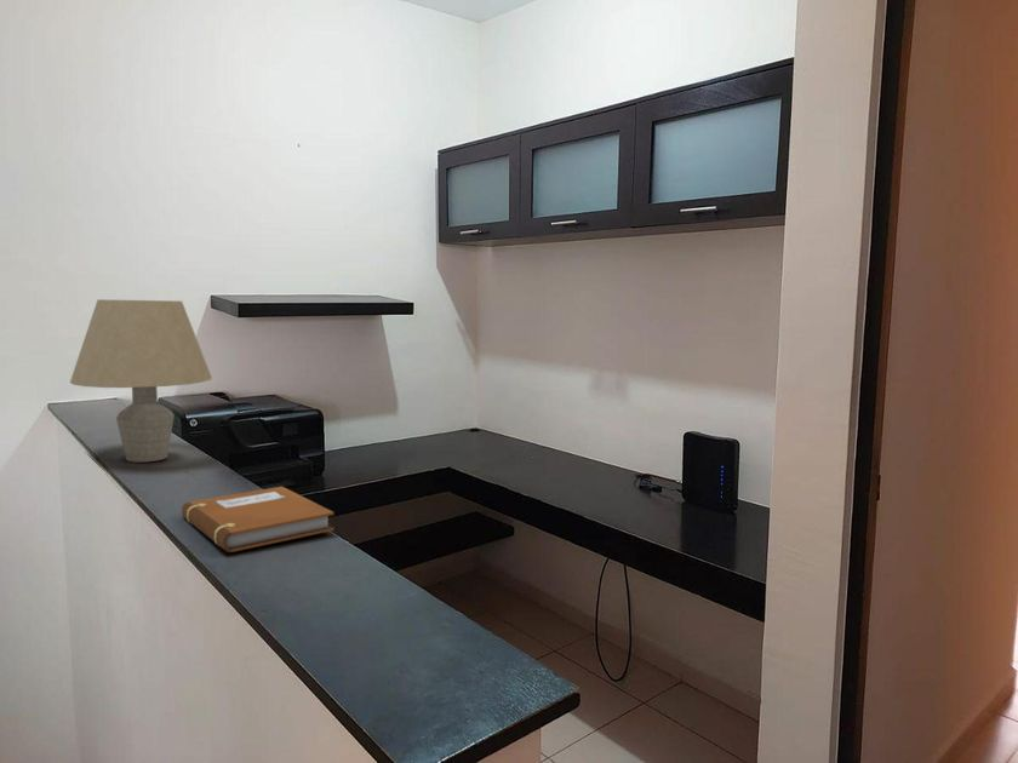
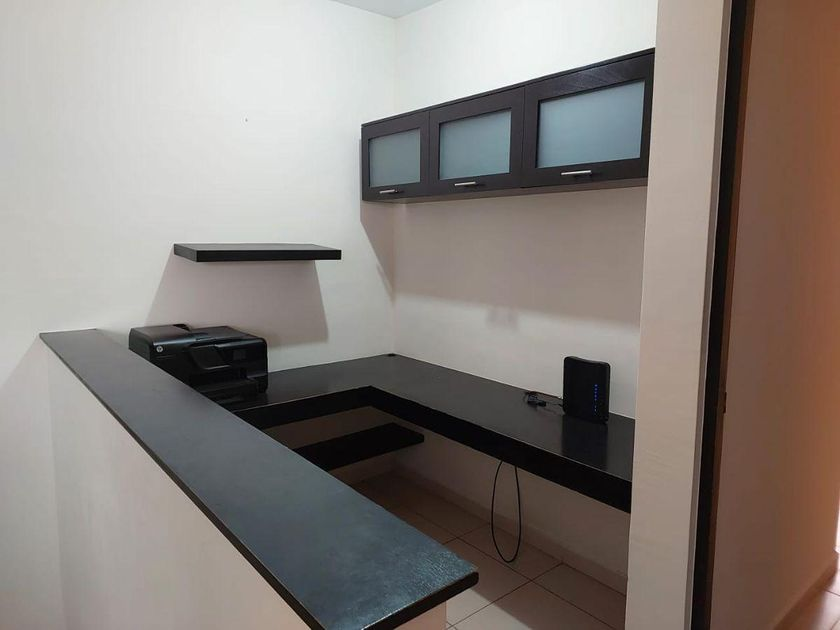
- notebook [181,486,336,553]
- table lamp [69,298,213,463]
